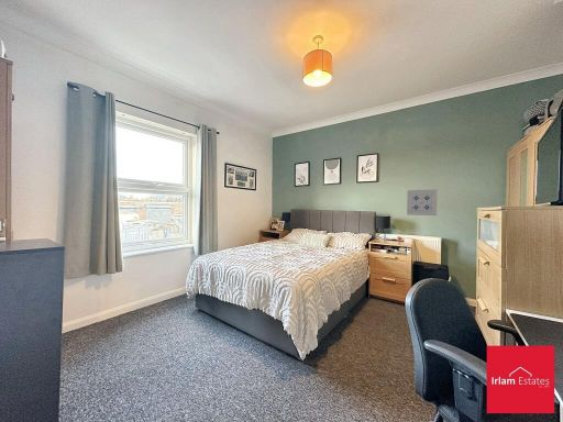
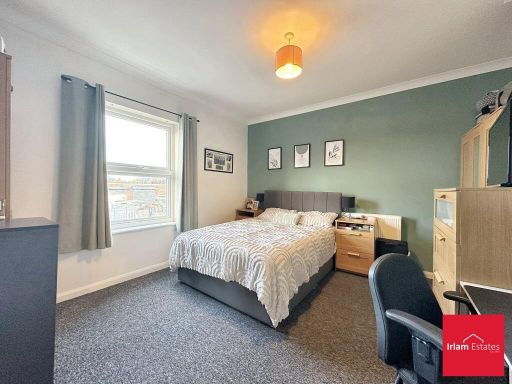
- wall art [406,188,439,216]
